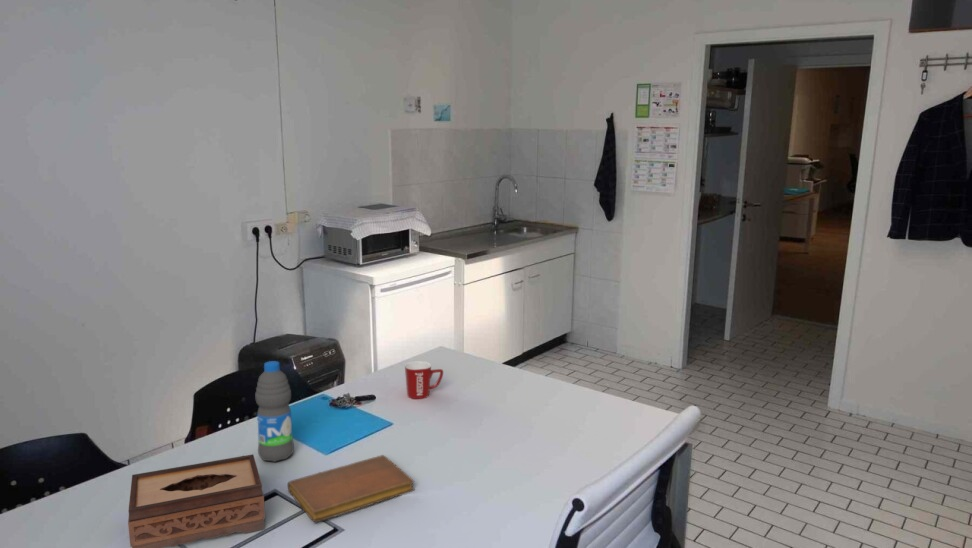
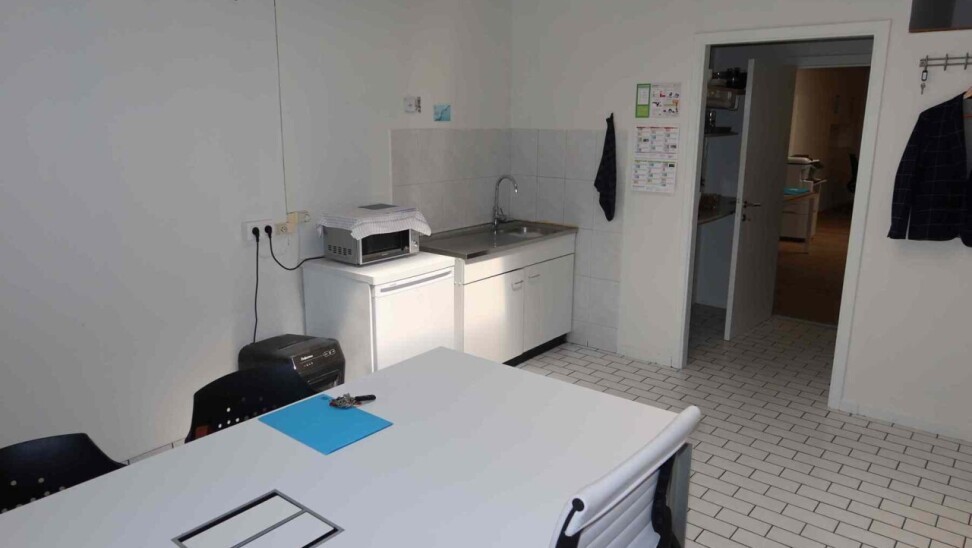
- notebook [287,454,416,523]
- tissue box [127,453,266,548]
- water bottle [254,360,295,463]
- mug [404,360,444,400]
